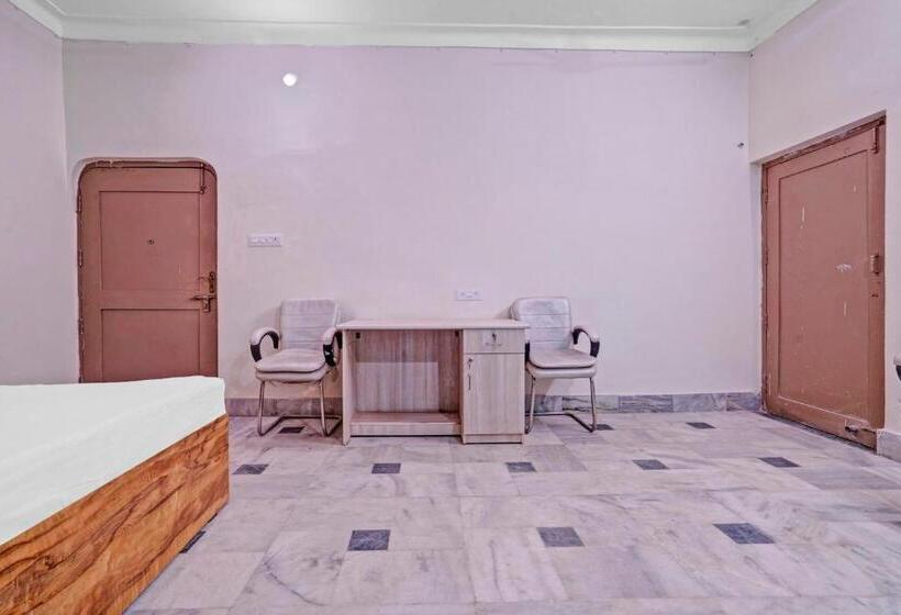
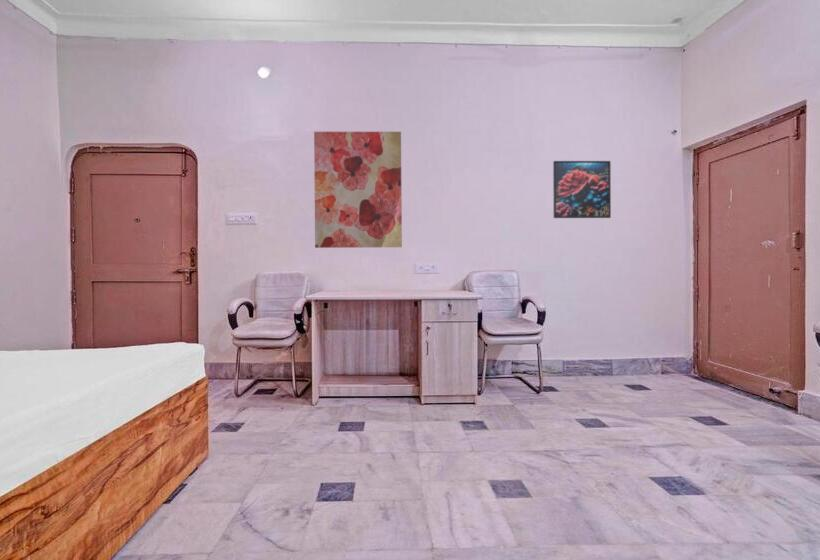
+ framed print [552,160,612,219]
+ wall art [313,131,403,249]
